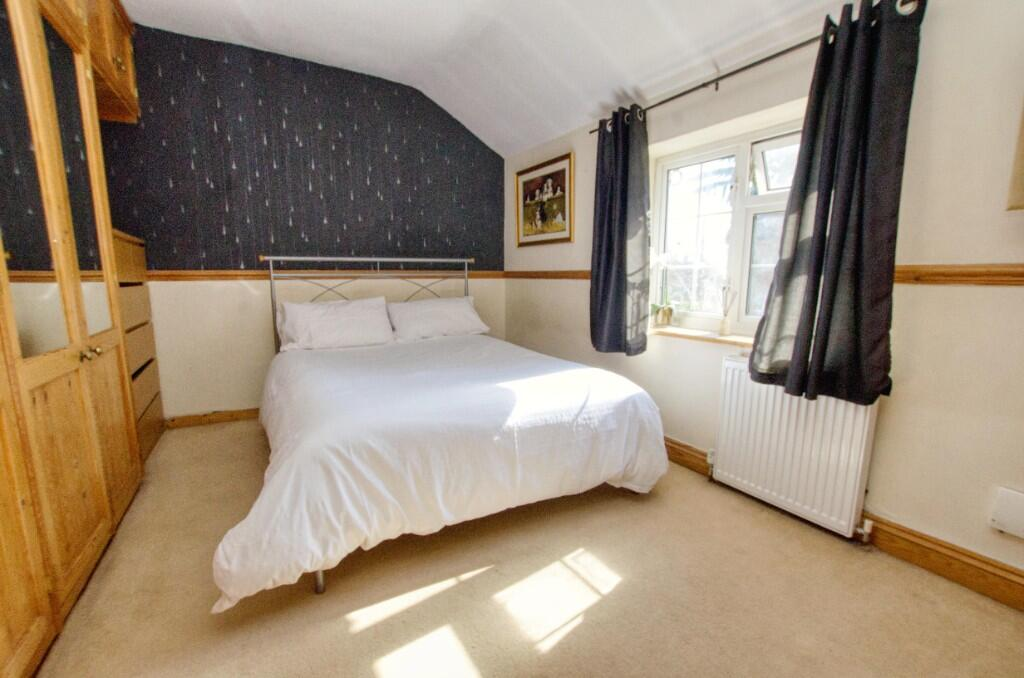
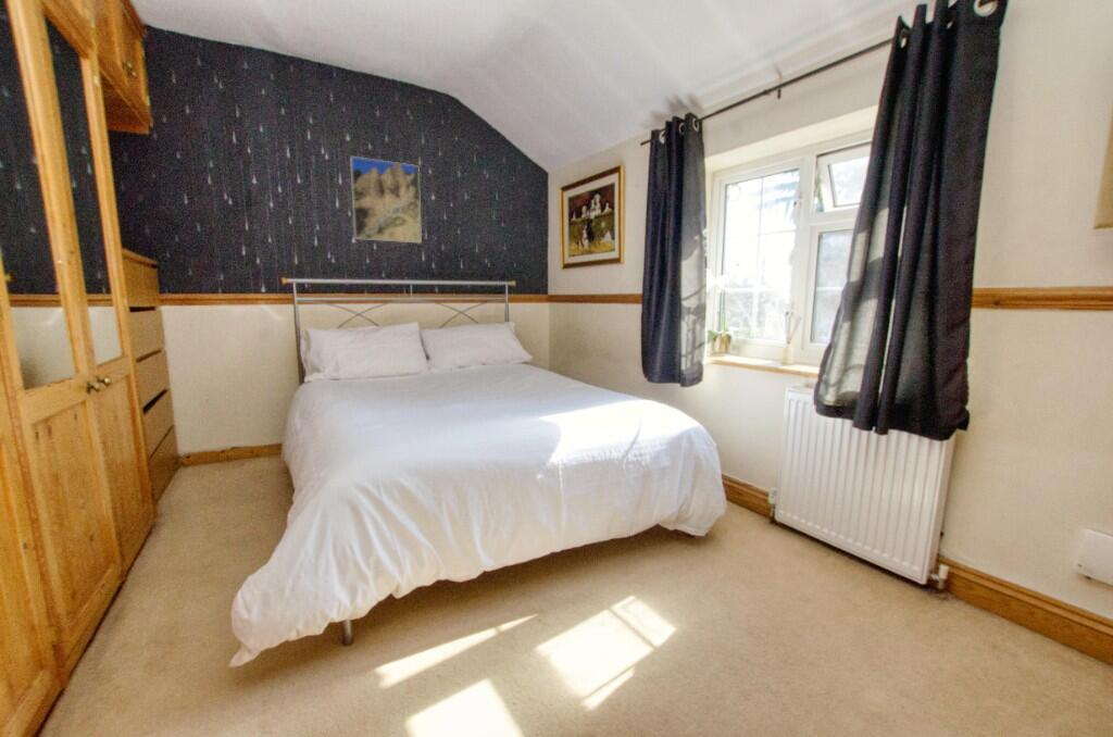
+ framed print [349,155,423,245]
